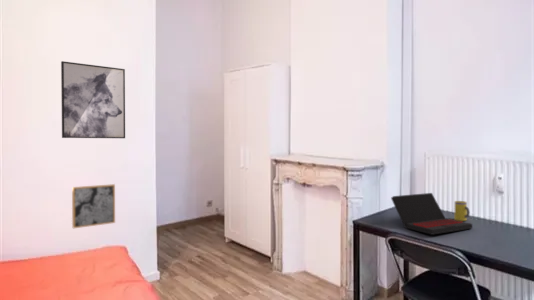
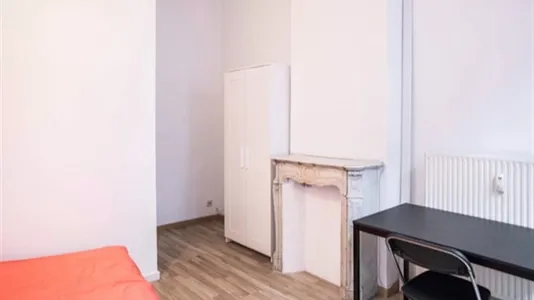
- mug [453,200,471,222]
- laptop [390,192,473,236]
- wall art [71,183,116,229]
- wall art [60,60,126,139]
